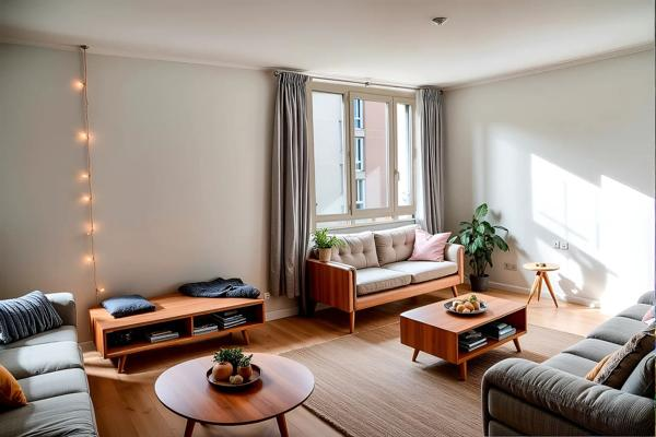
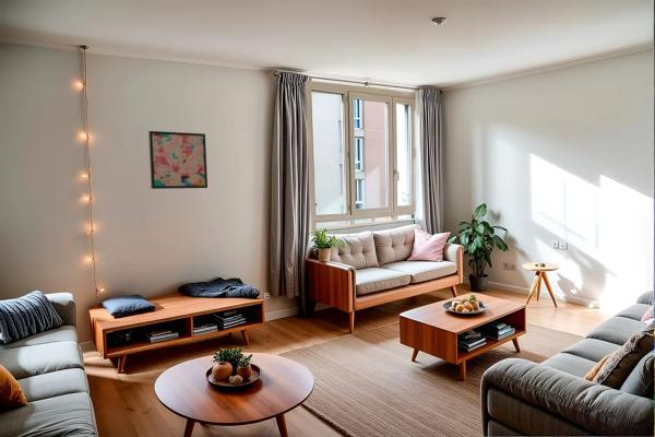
+ wall art [147,130,209,190]
